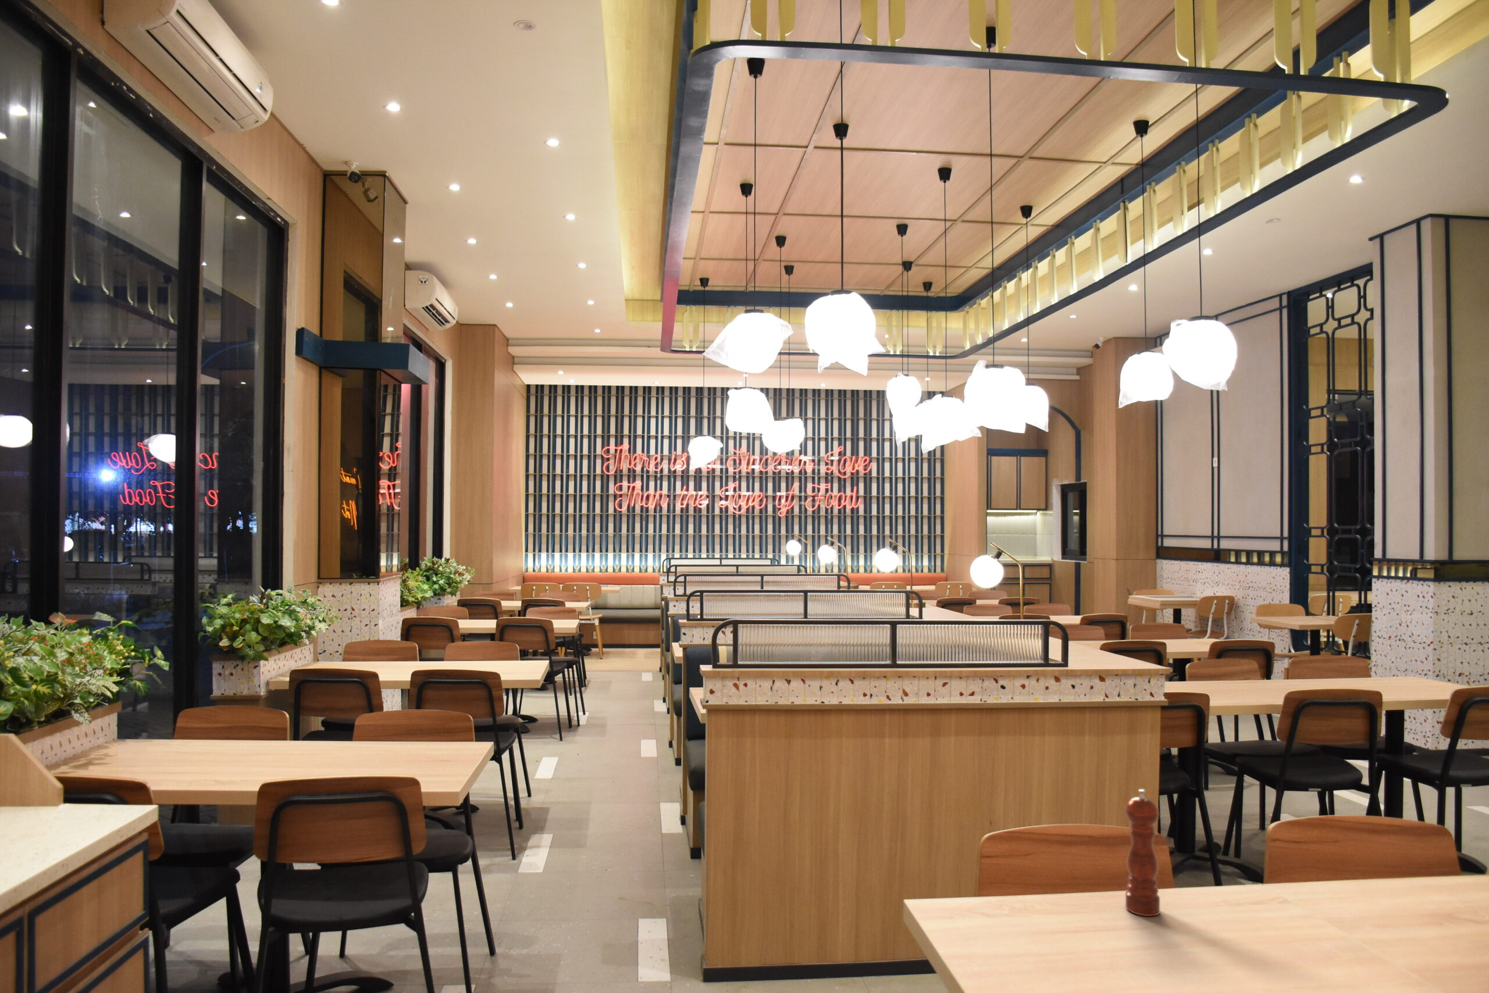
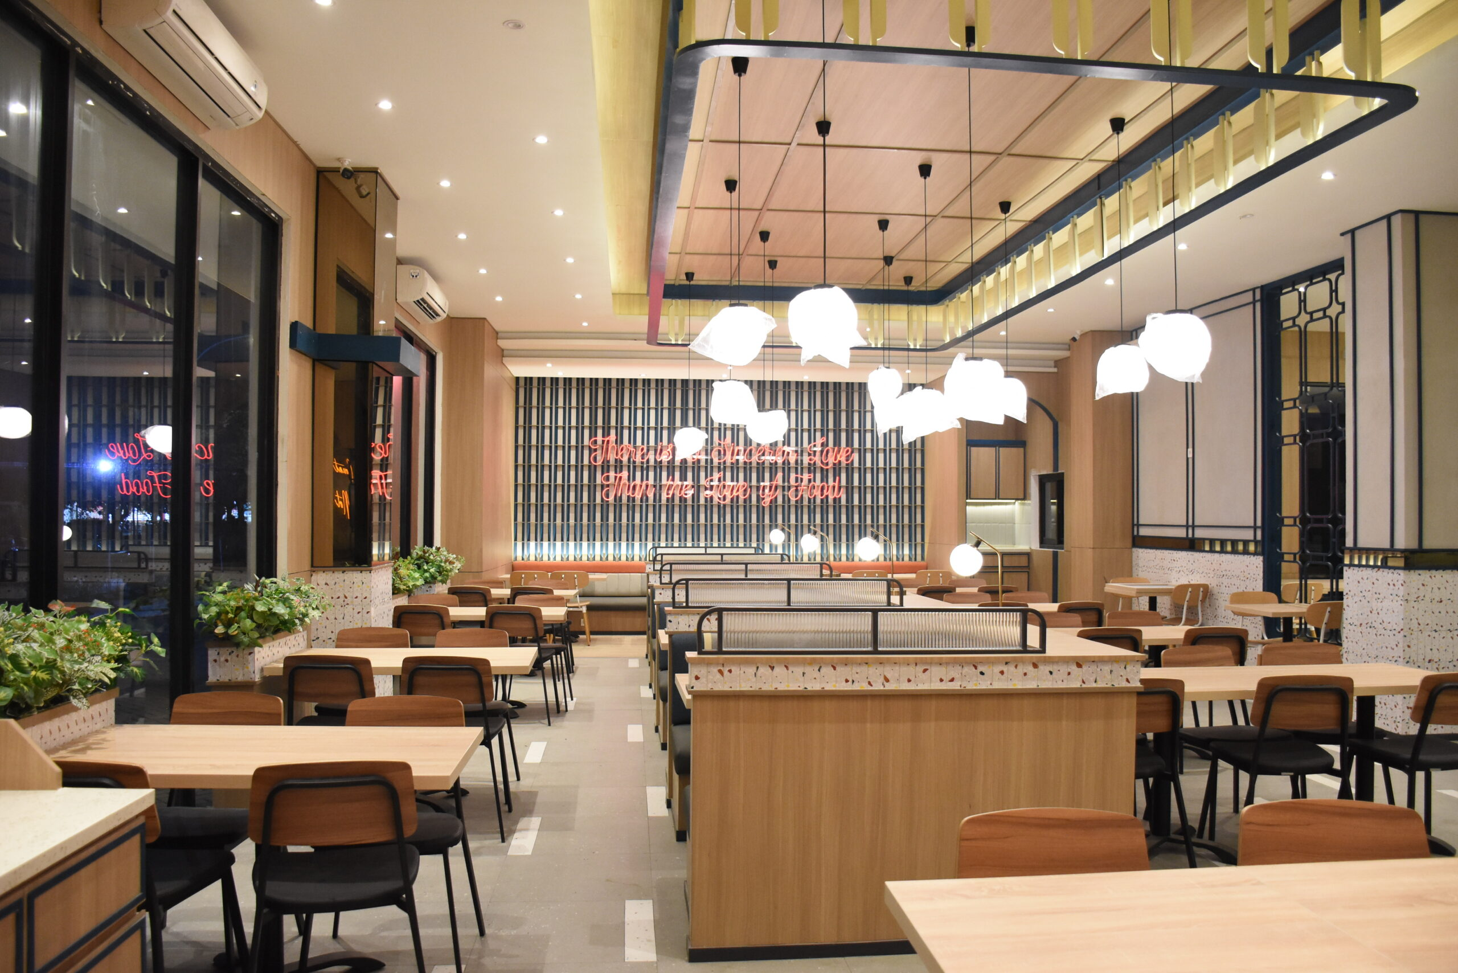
- pepper mill [1125,788,1161,917]
